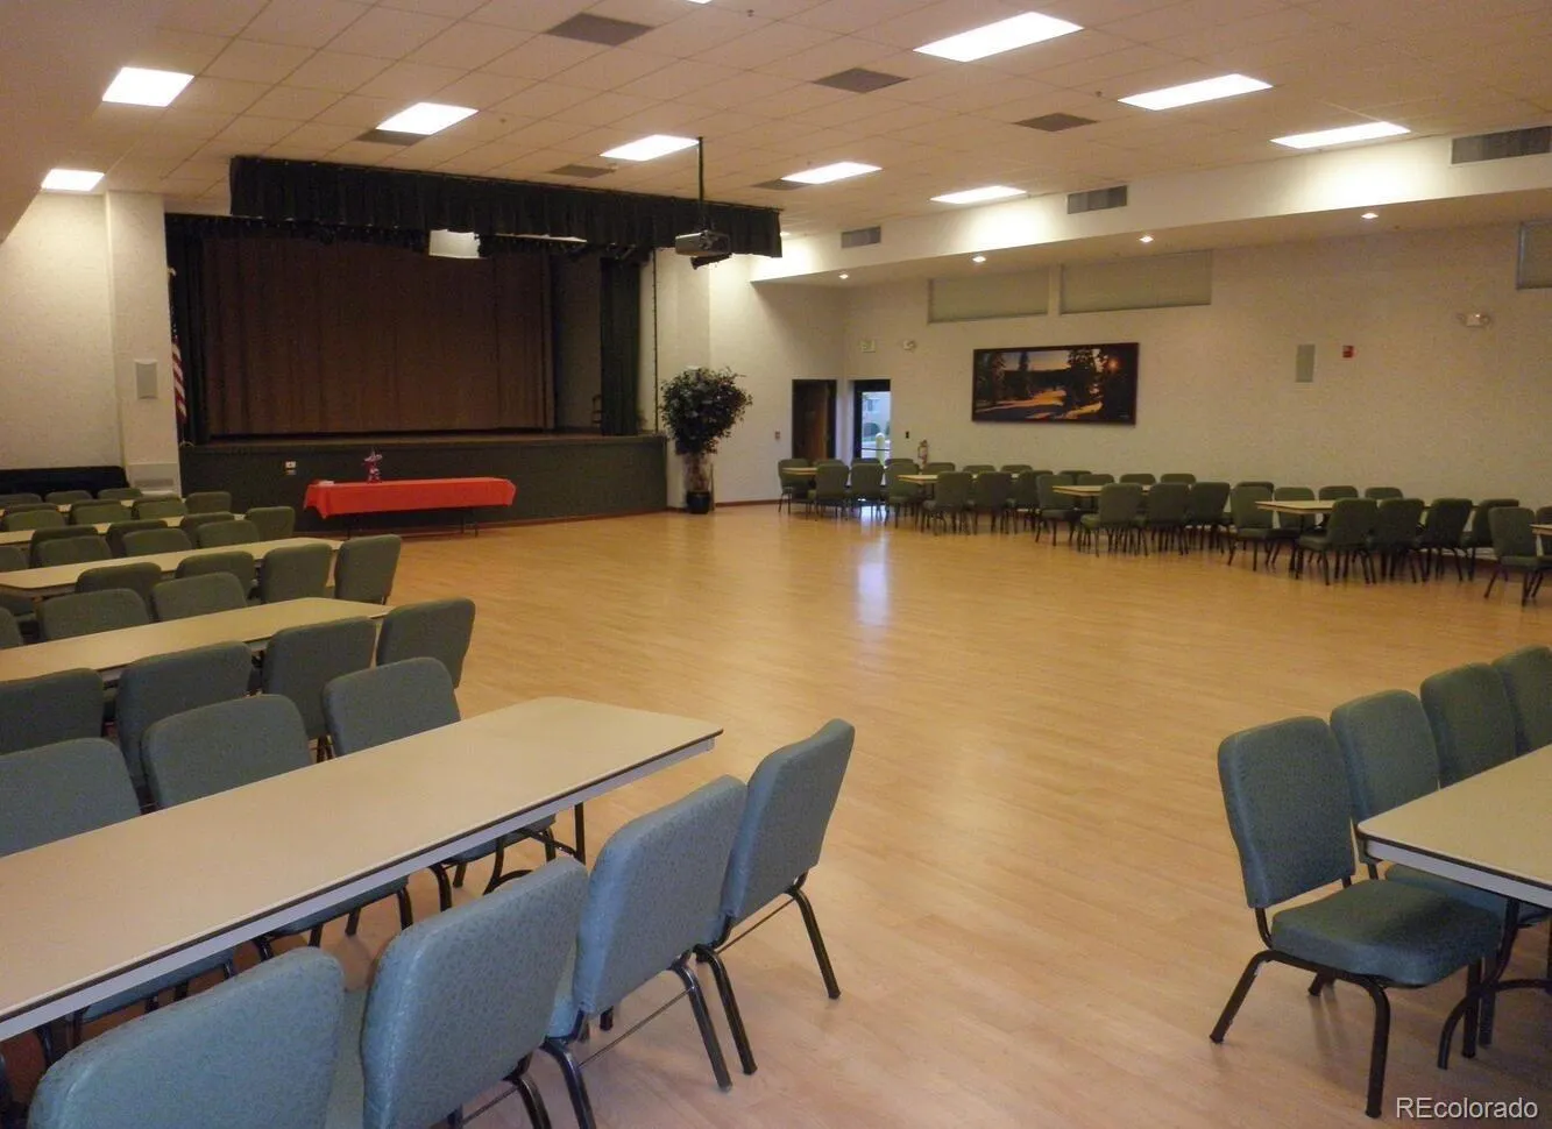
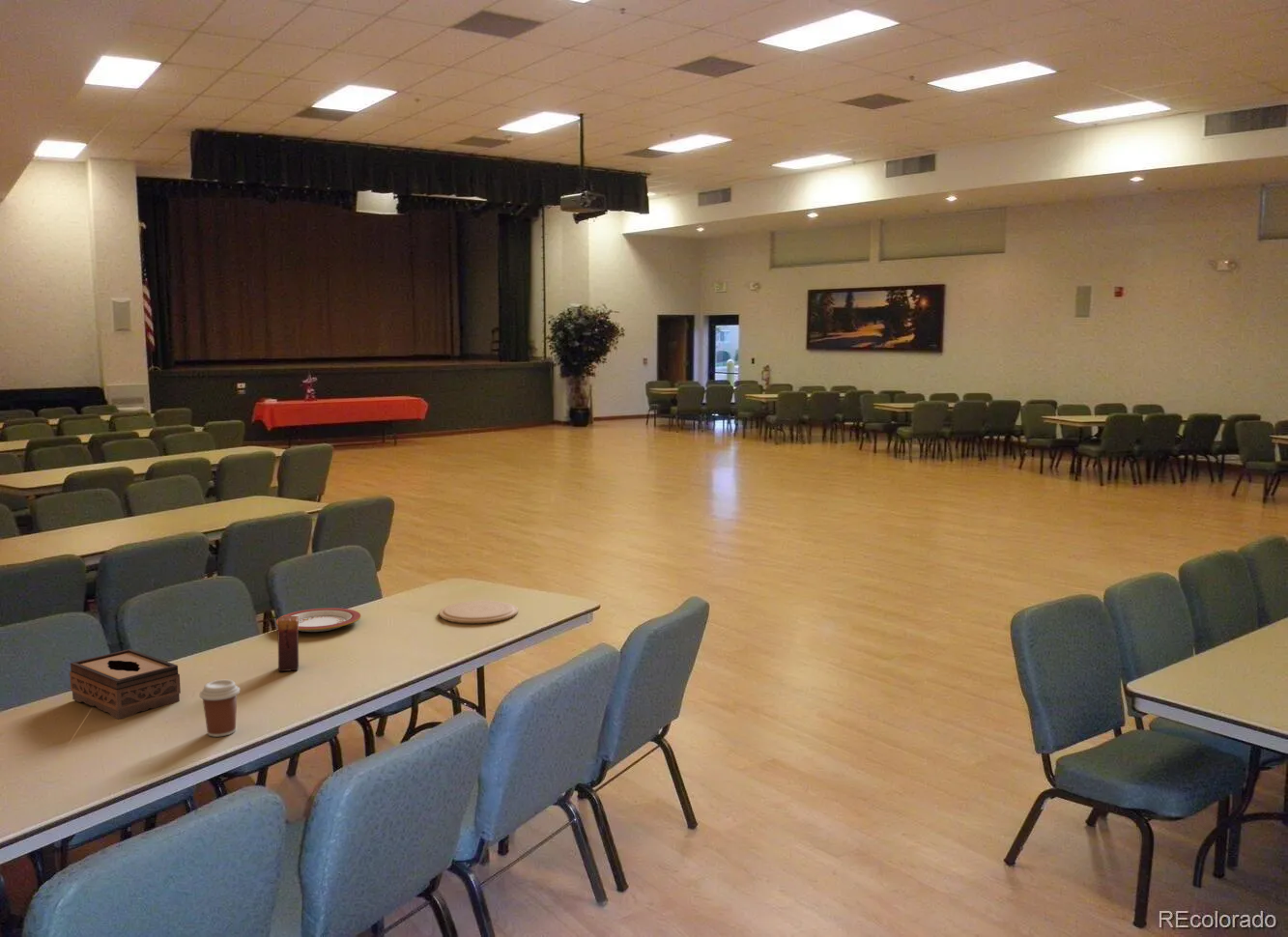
+ coffee cup [198,679,241,738]
+ candle [276,616,300,672]
+ tissue box [69,648,182,721]
+ plate [438,600,519,624]
+ plate [275,607,362,633]
